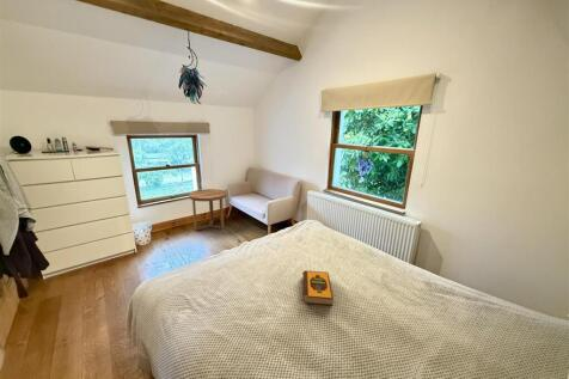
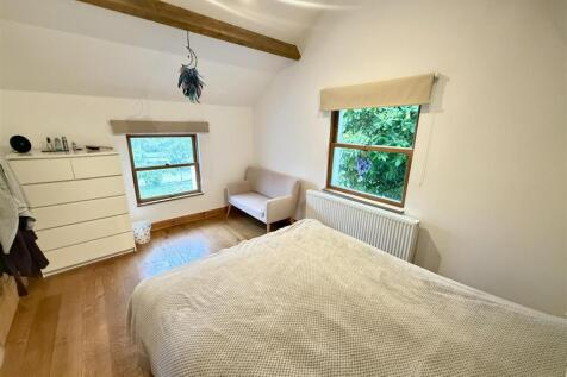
- side table [188,188,228,232]
- hardback book [301,269,334,306]
